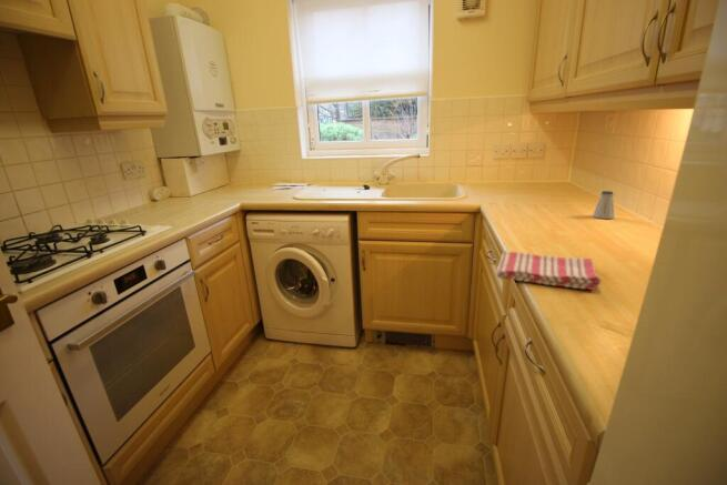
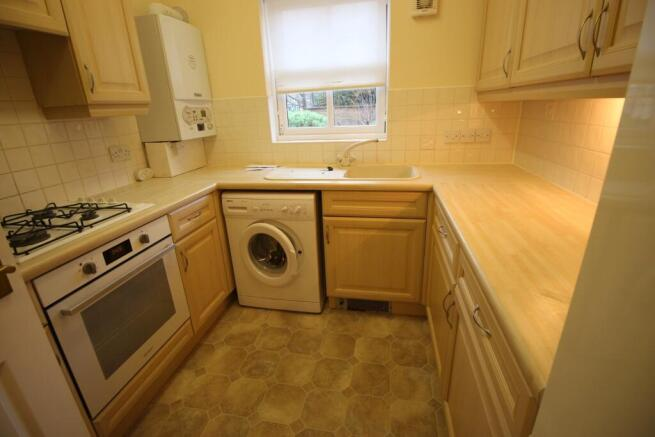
- dish towel [495,251,603,291]
- saltshaker [592,190,615,220]
